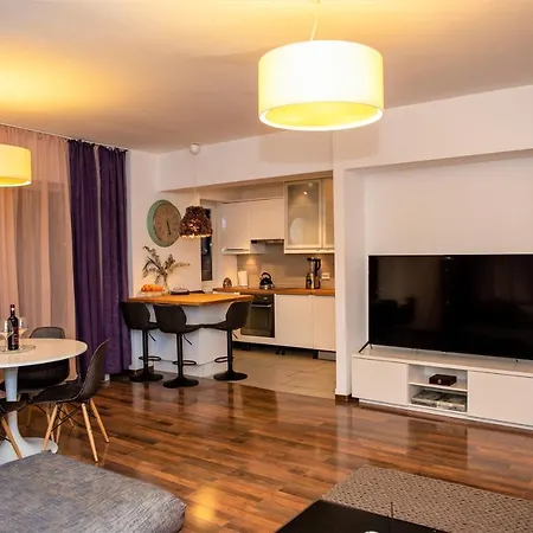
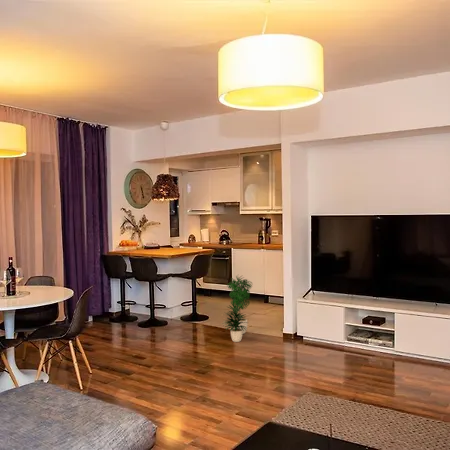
+ potted plant [221,275,254,343]
